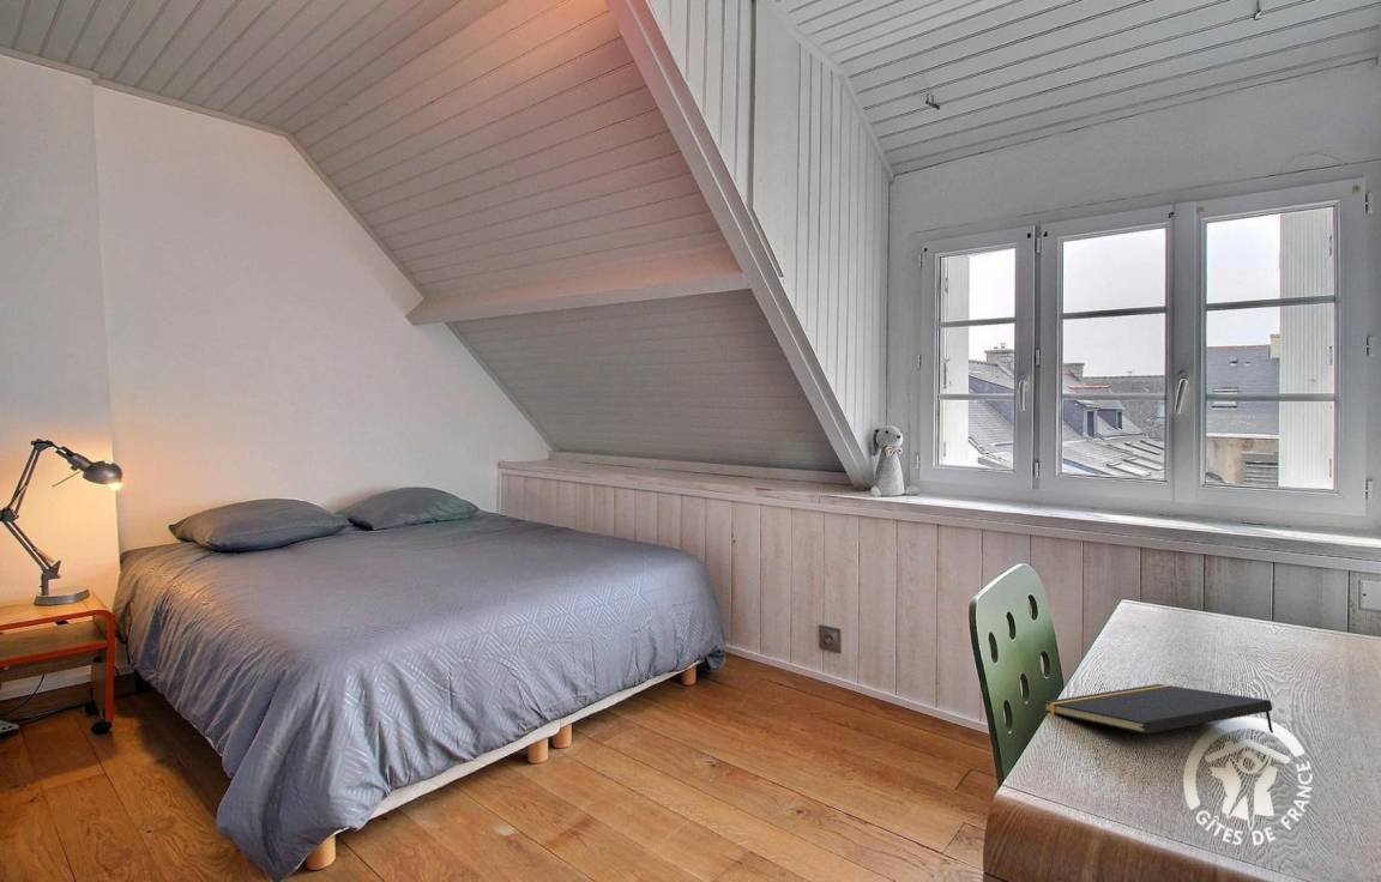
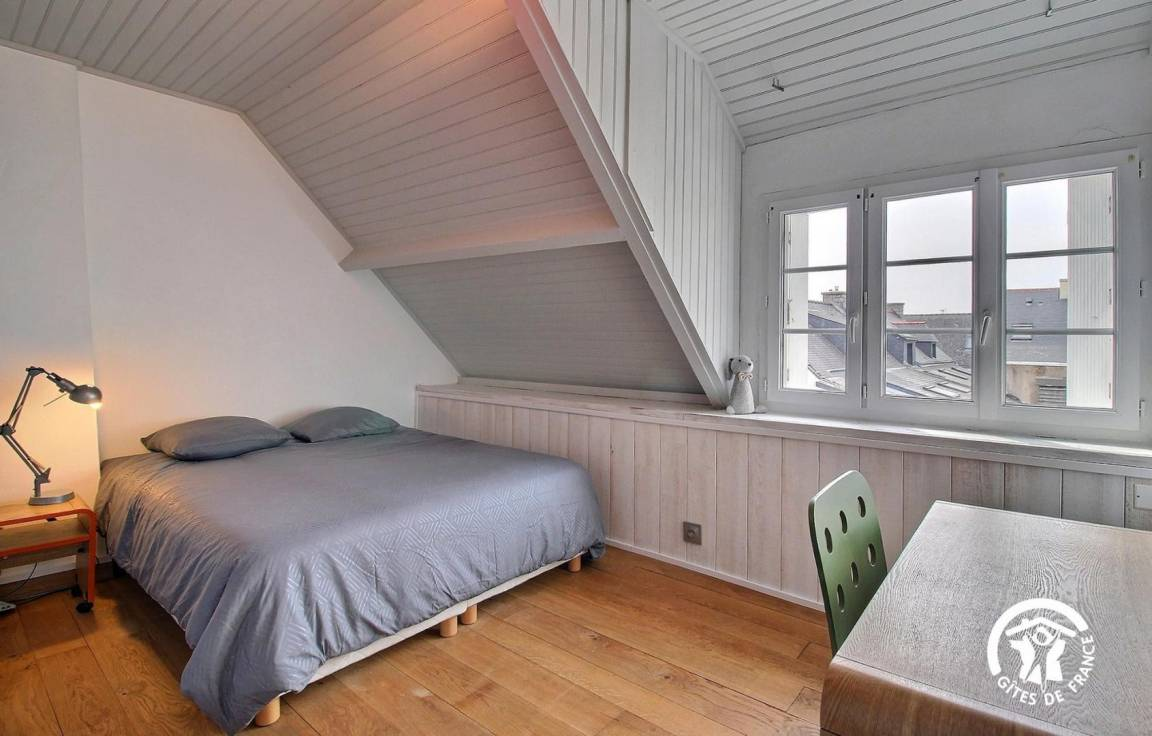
- notepad [1042,683,1274,735]
